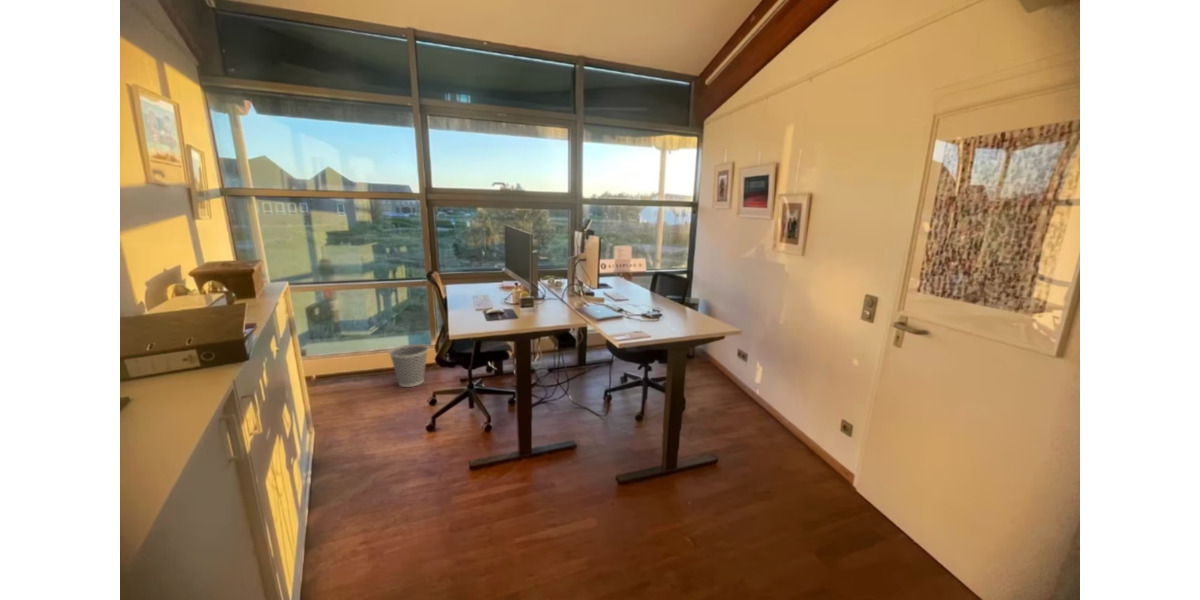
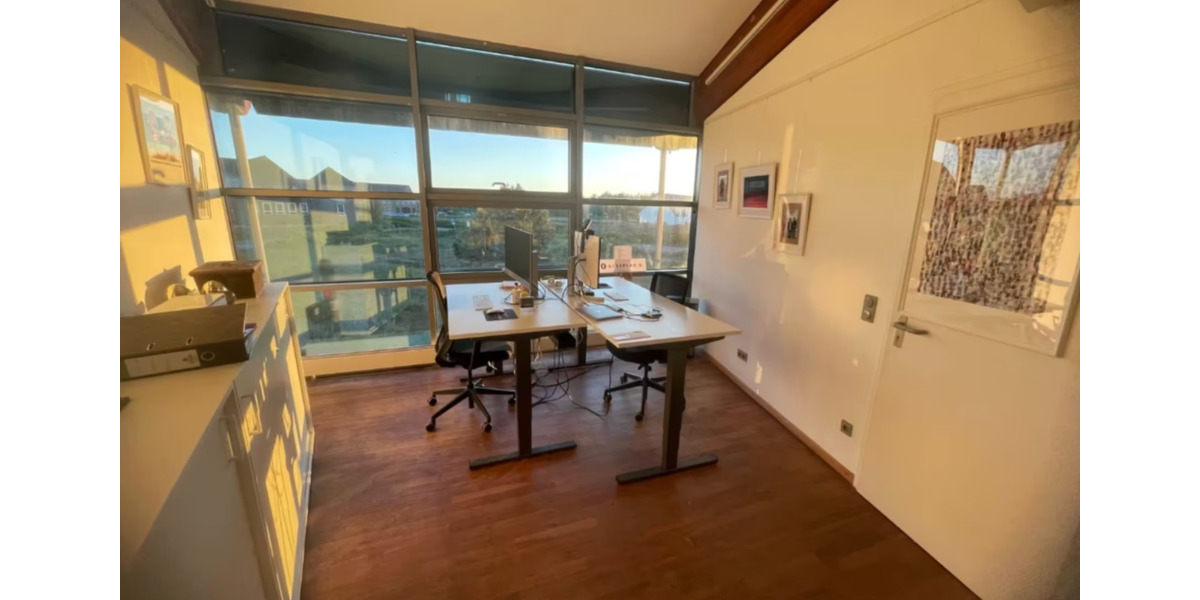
- wastebasket [388,343,429,388]
